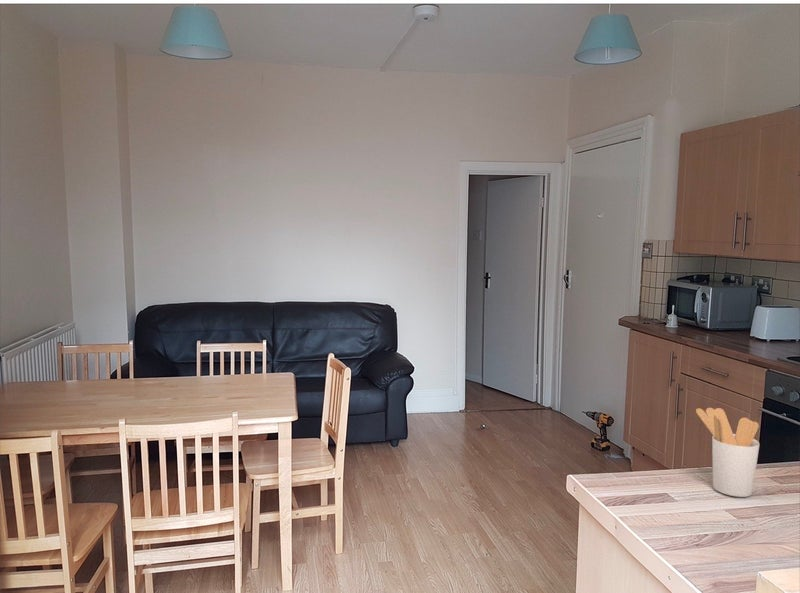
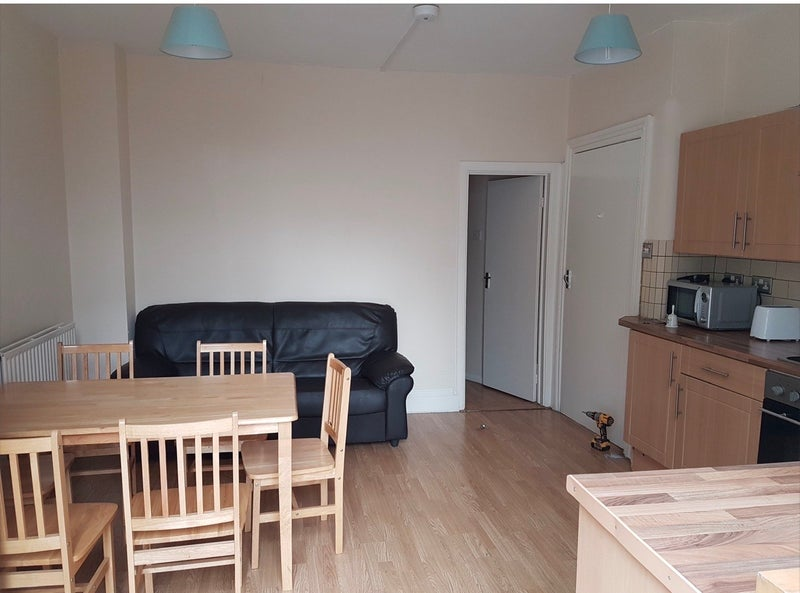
- utensil holder [695,407,761,498]
